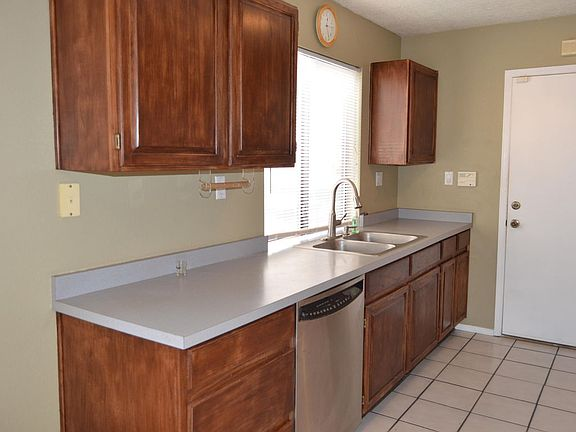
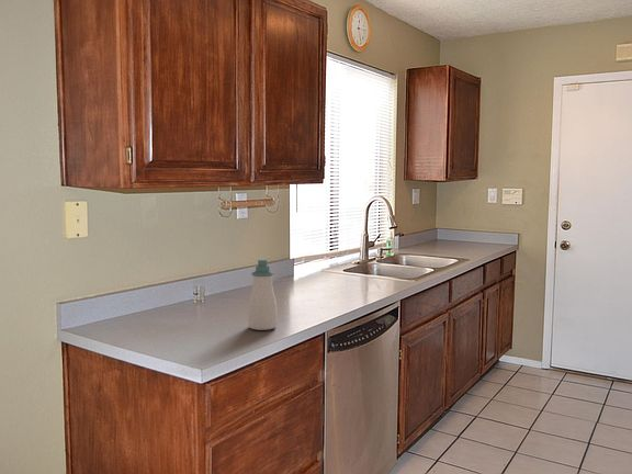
+ soap bottle [247,258,279,331]
